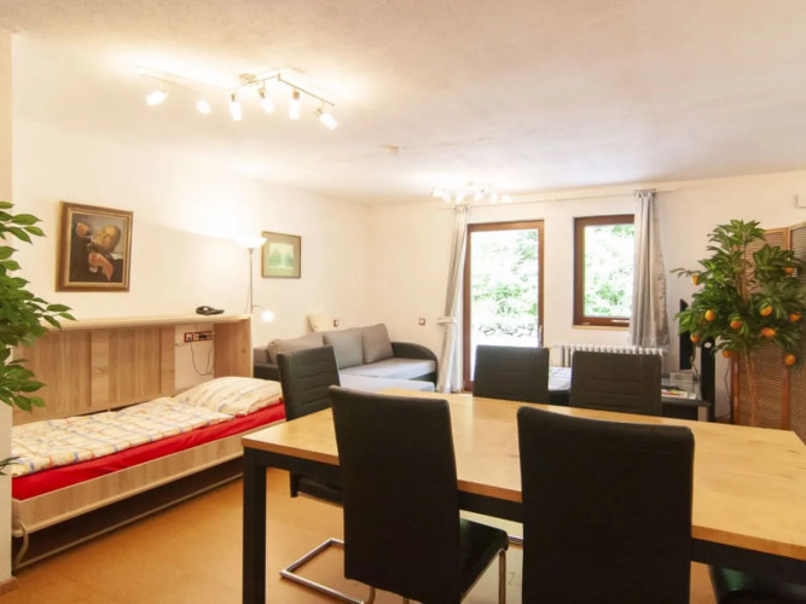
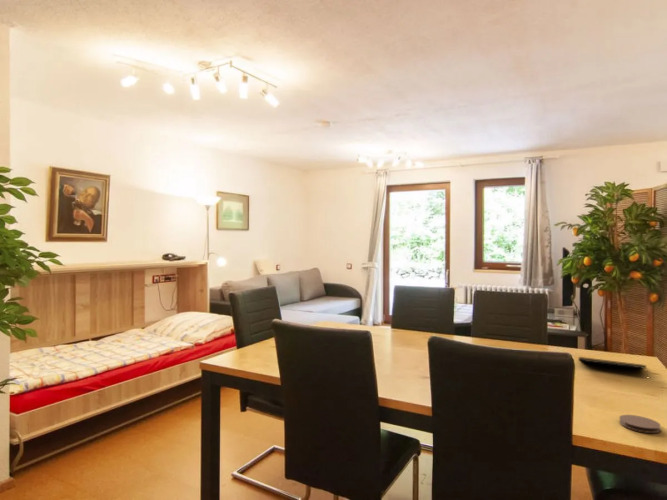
+ notepad [578,356,649,376]
+ coaster [618,414,662,434]
